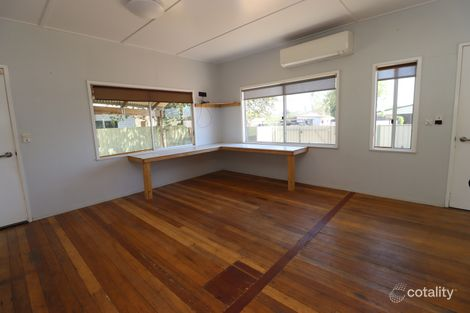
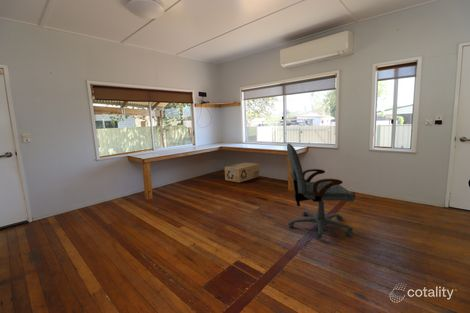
+ office chair [286,143,357,240]
+ cardboard box [224,162,260,183]
